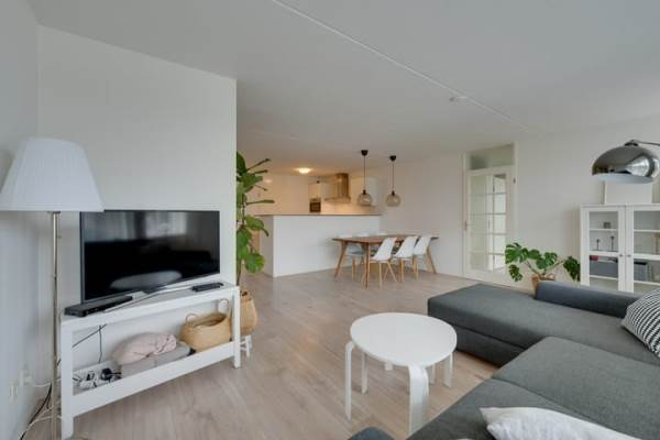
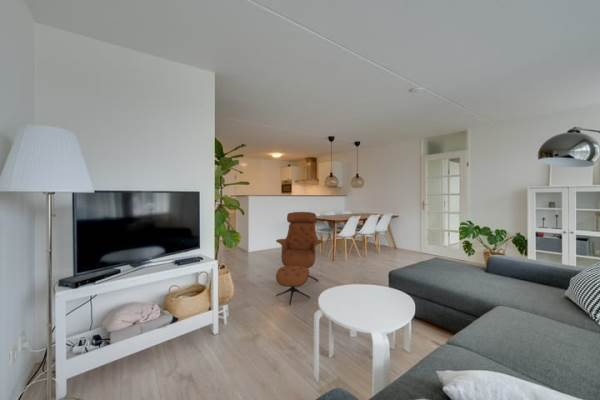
+ lounge chair [275,211,324,306]
